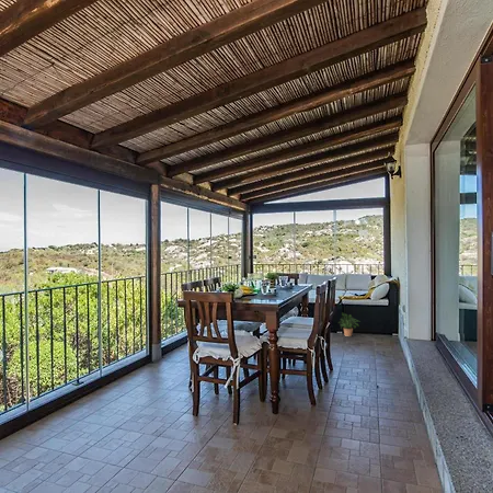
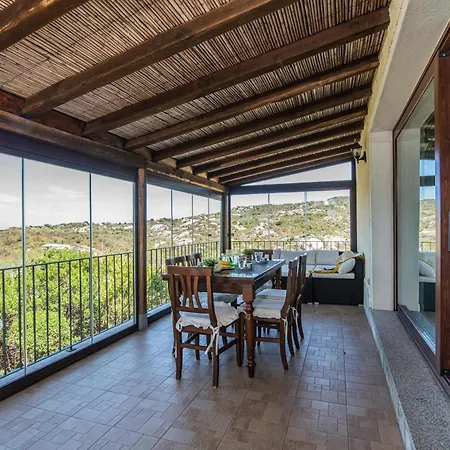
- potted plant [337,312,362,337]
